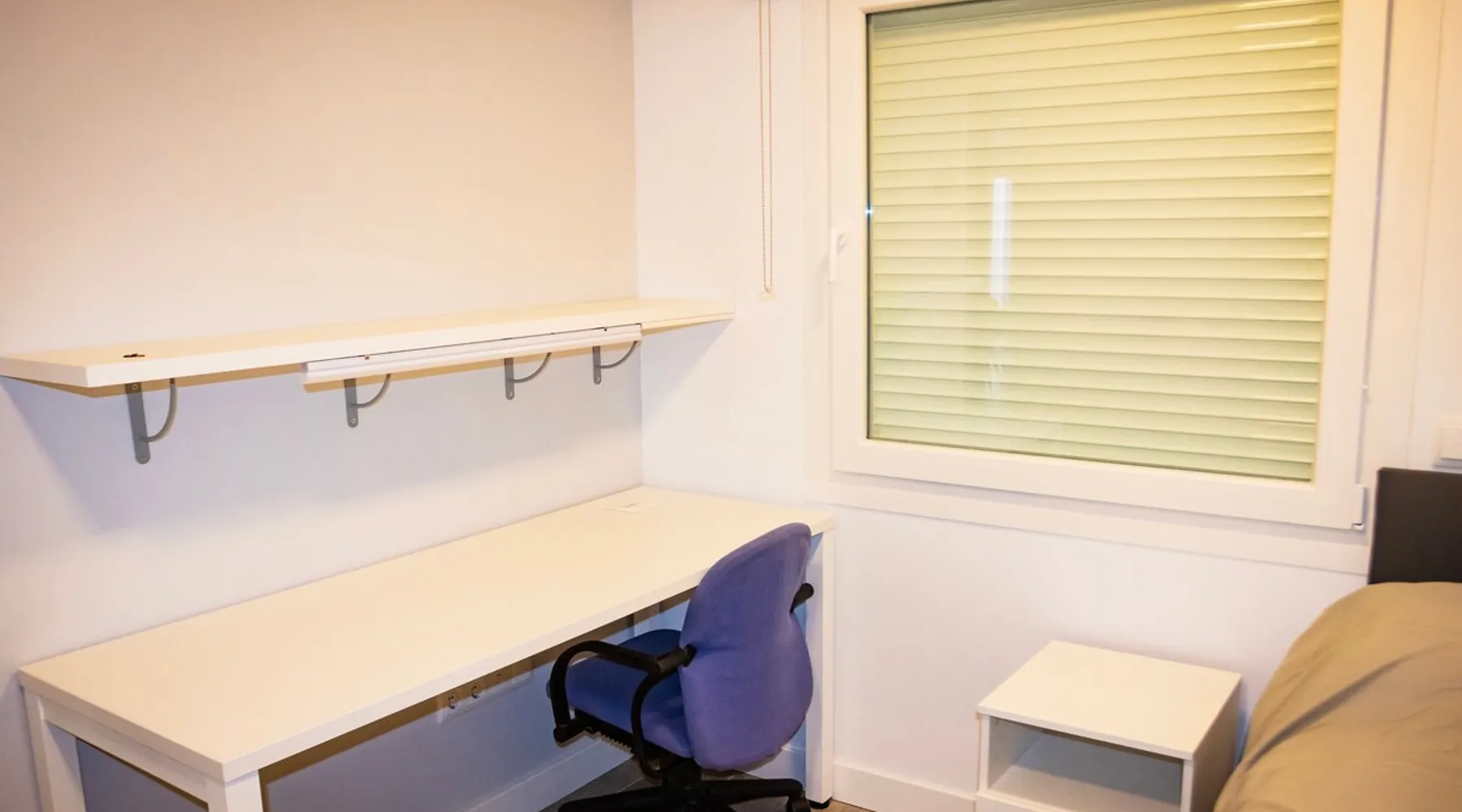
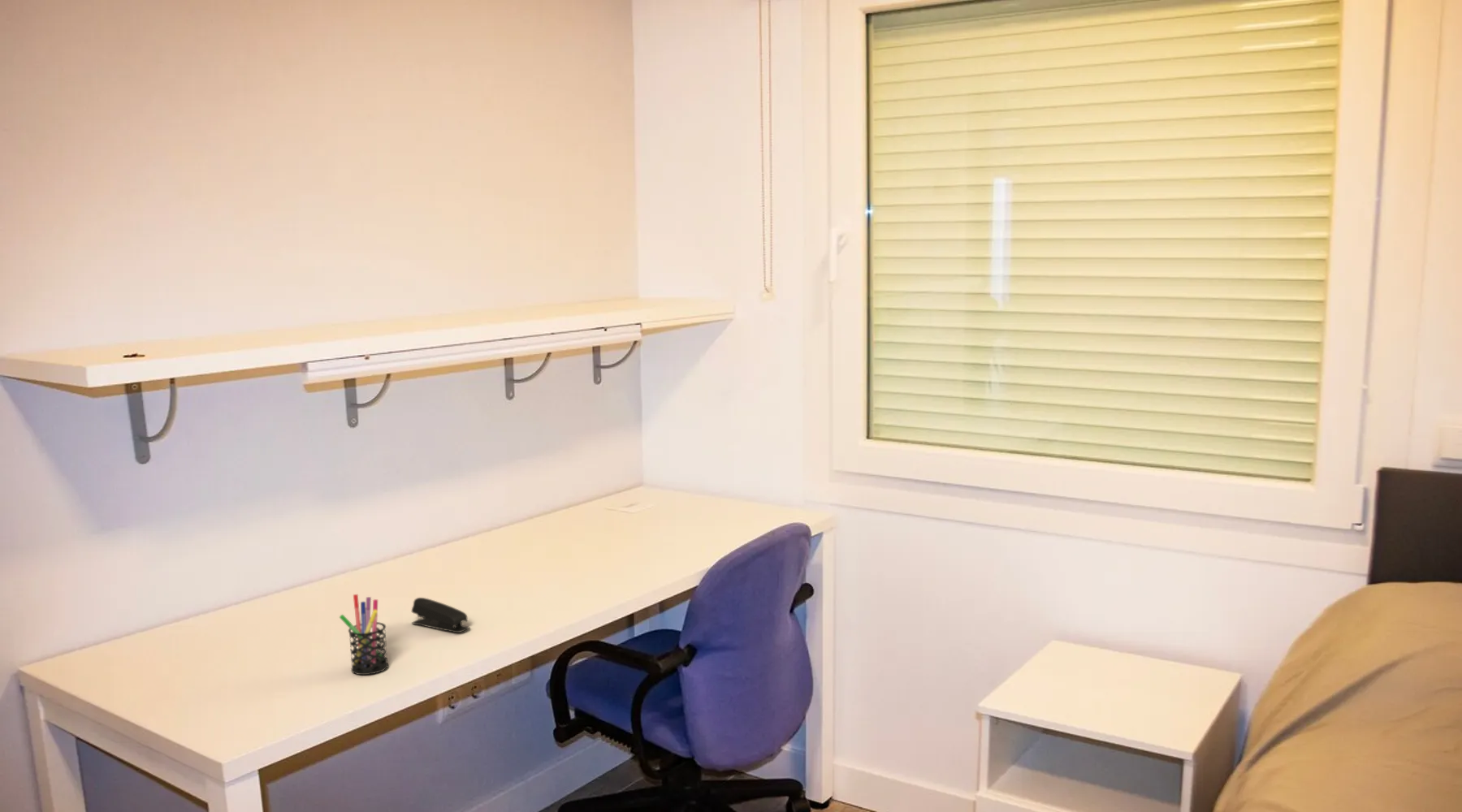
+ stapler [411,597,470,633]
+ pen holder [339,594,389,676]
